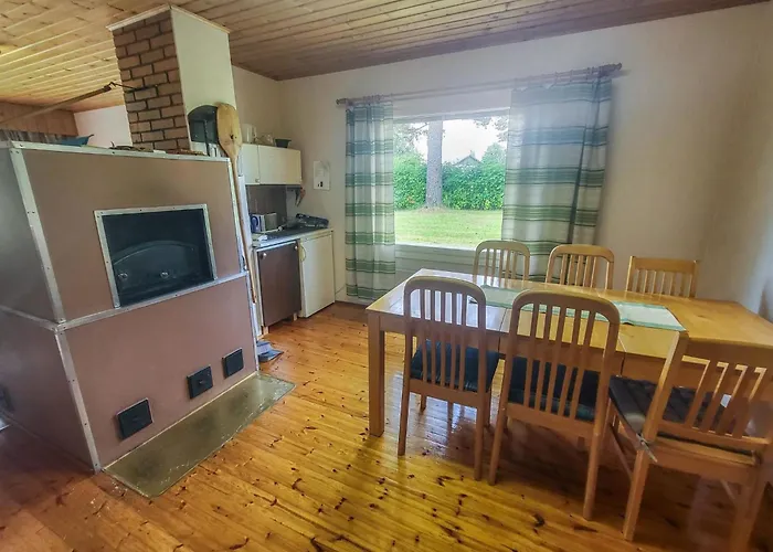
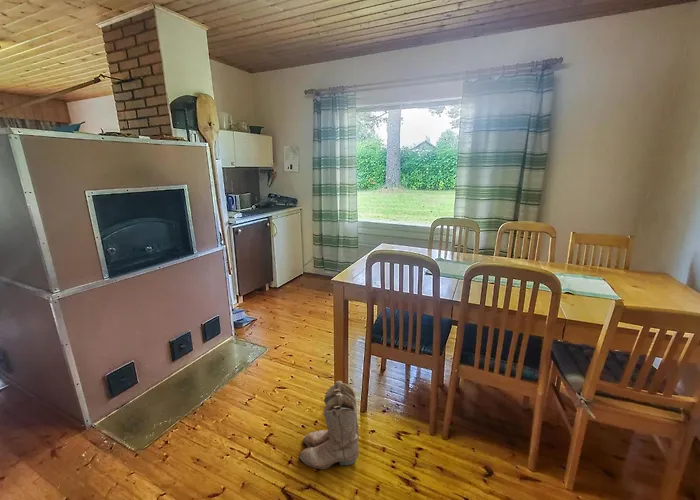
+ boots [299,379,360,470]
